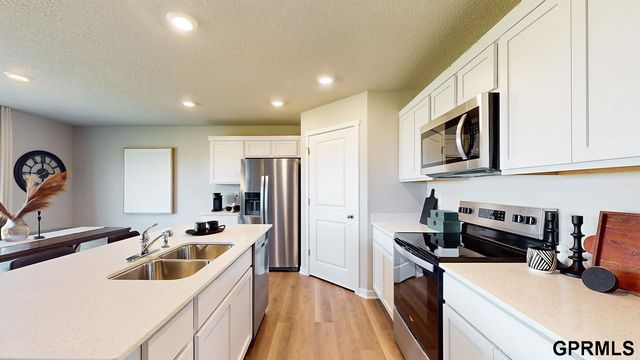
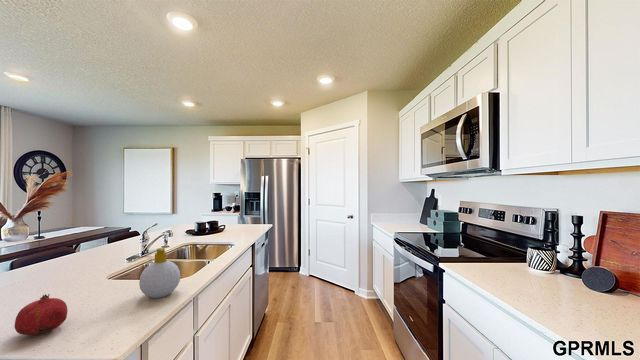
+ soap bottle [138,247,181,299]
+ fruit [14,293,69,336]
